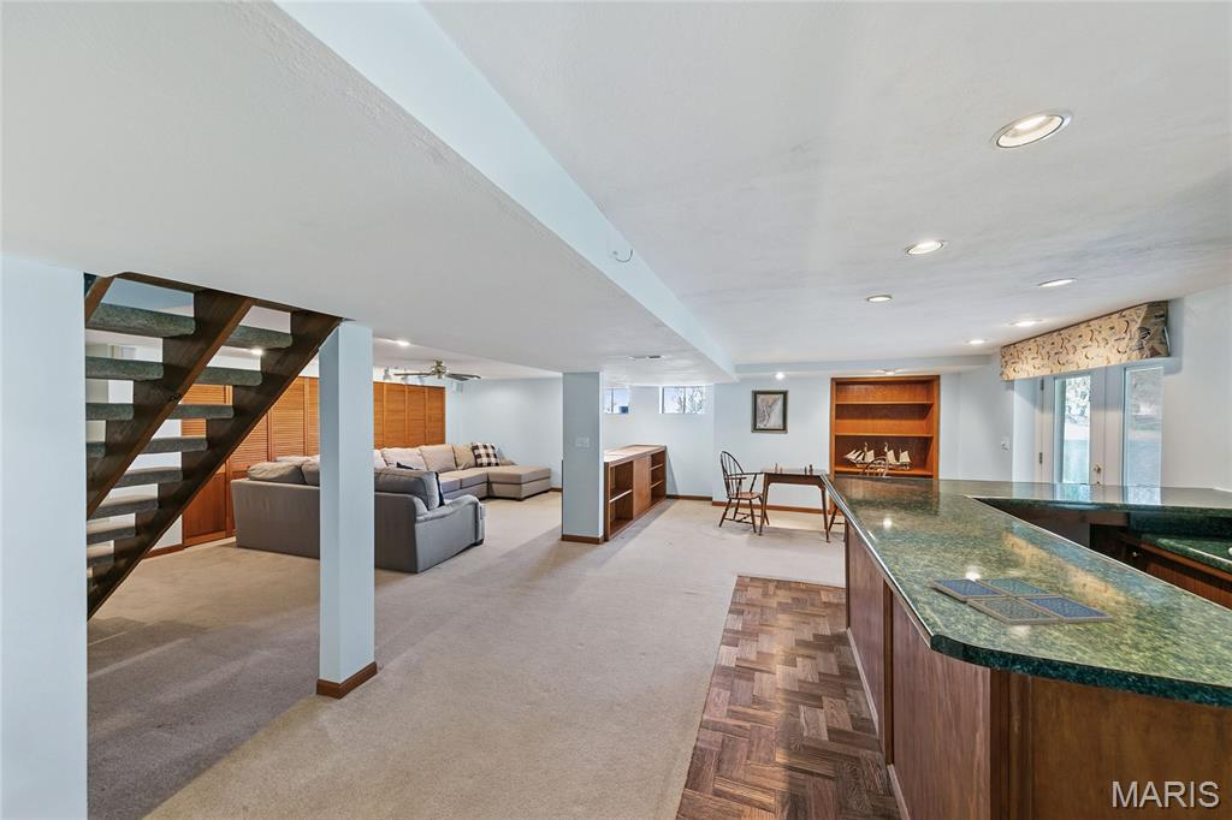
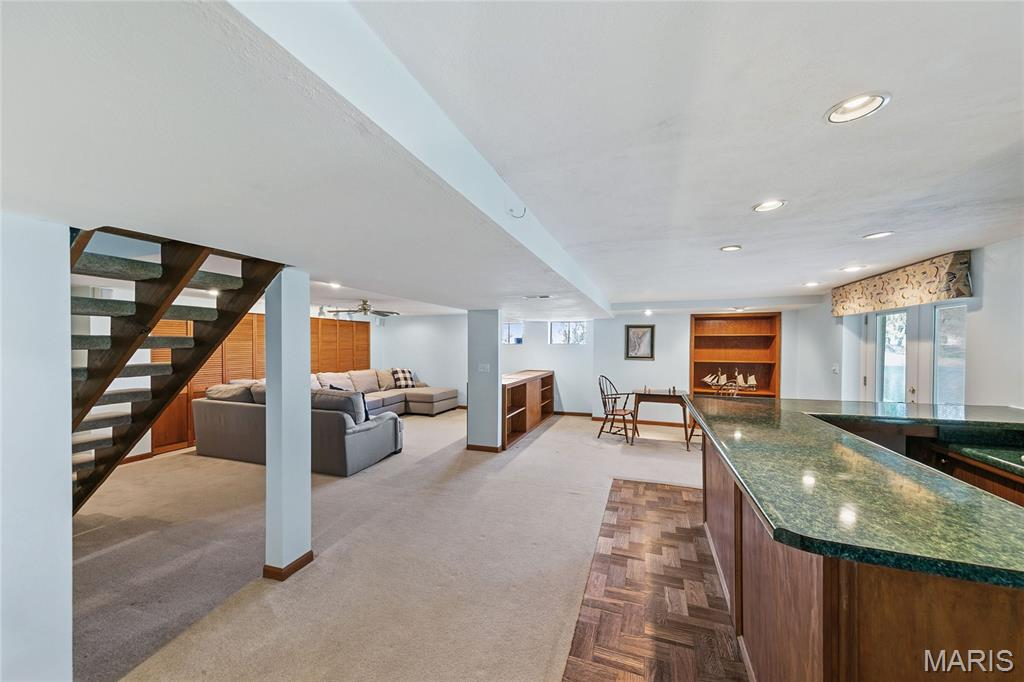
- drink coaster [926,577,1115,626]
